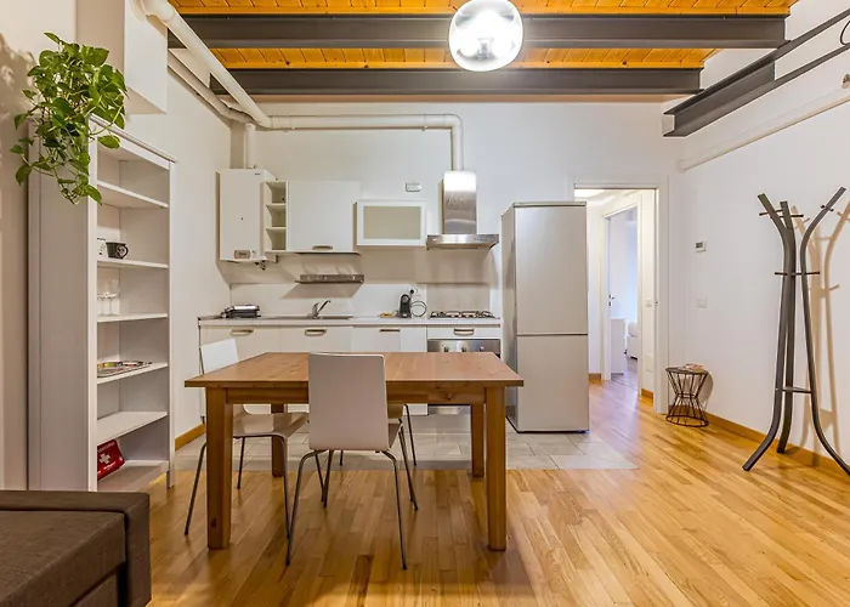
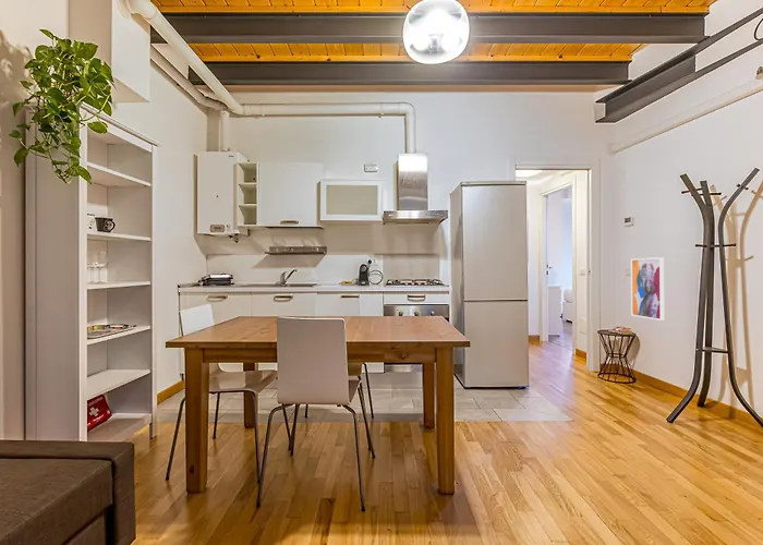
+ wall art [630,256,665,322]
